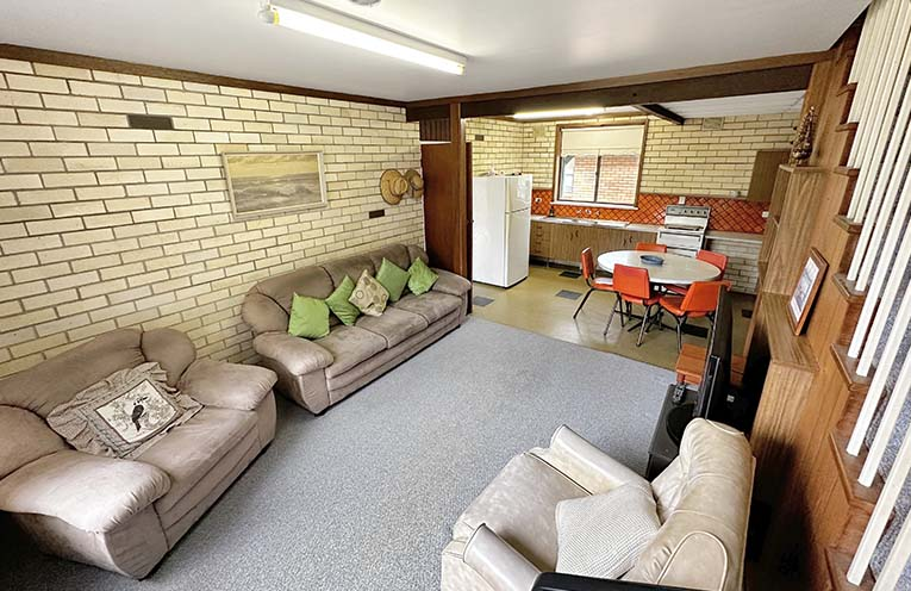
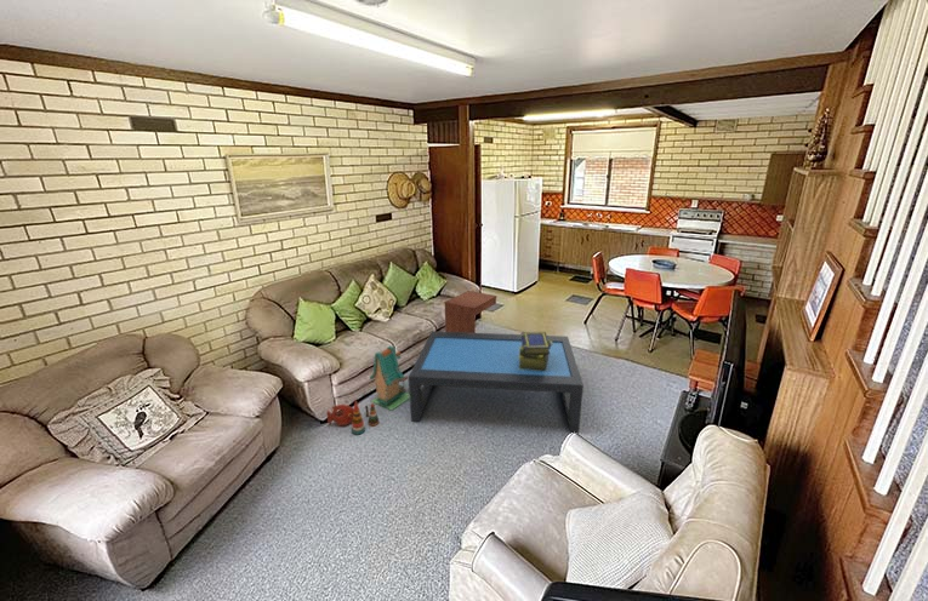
+ stack of books [518,331,552,372]
+ toy house [369,344,410,411]
+ coffee table [408,331,585,434]
+ side table [443,290,497,333]
+ stacking toy [325,400,380,436]
